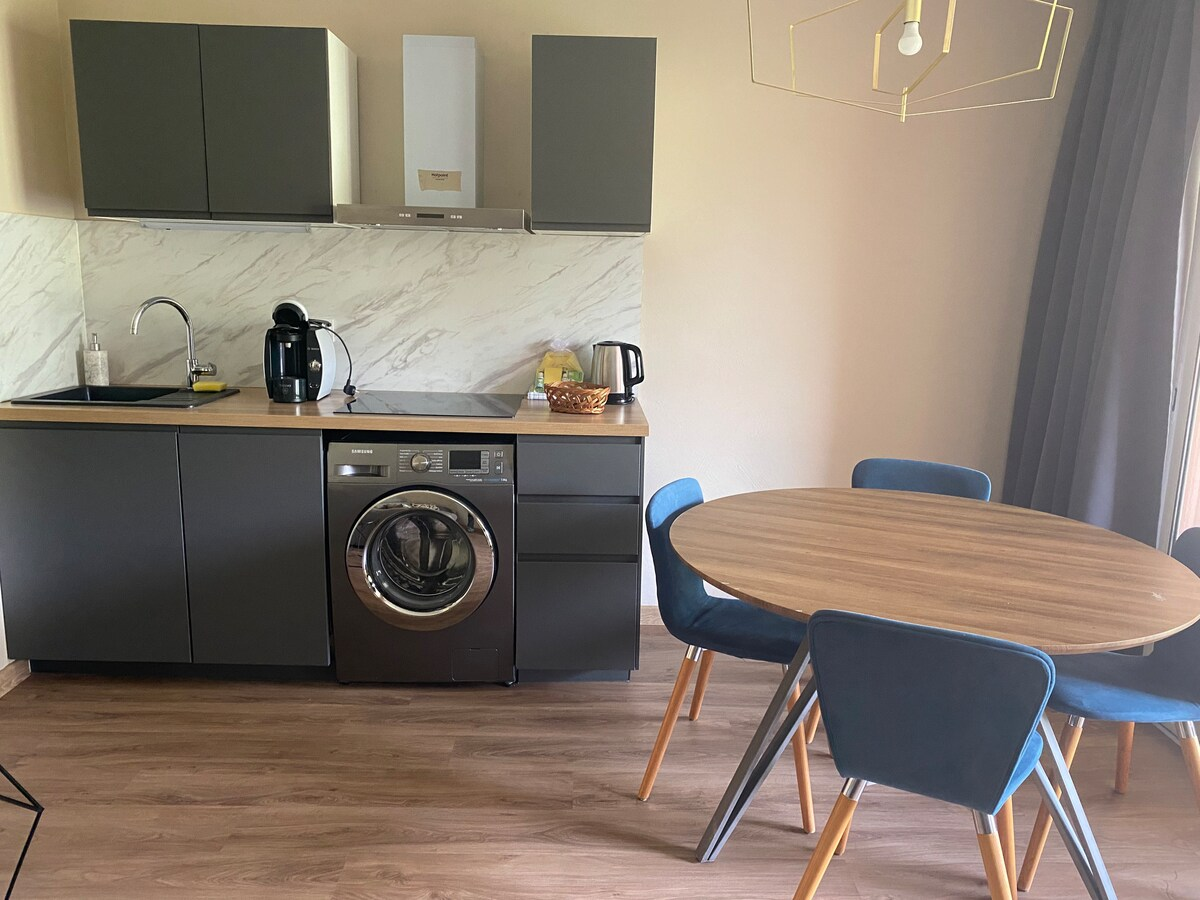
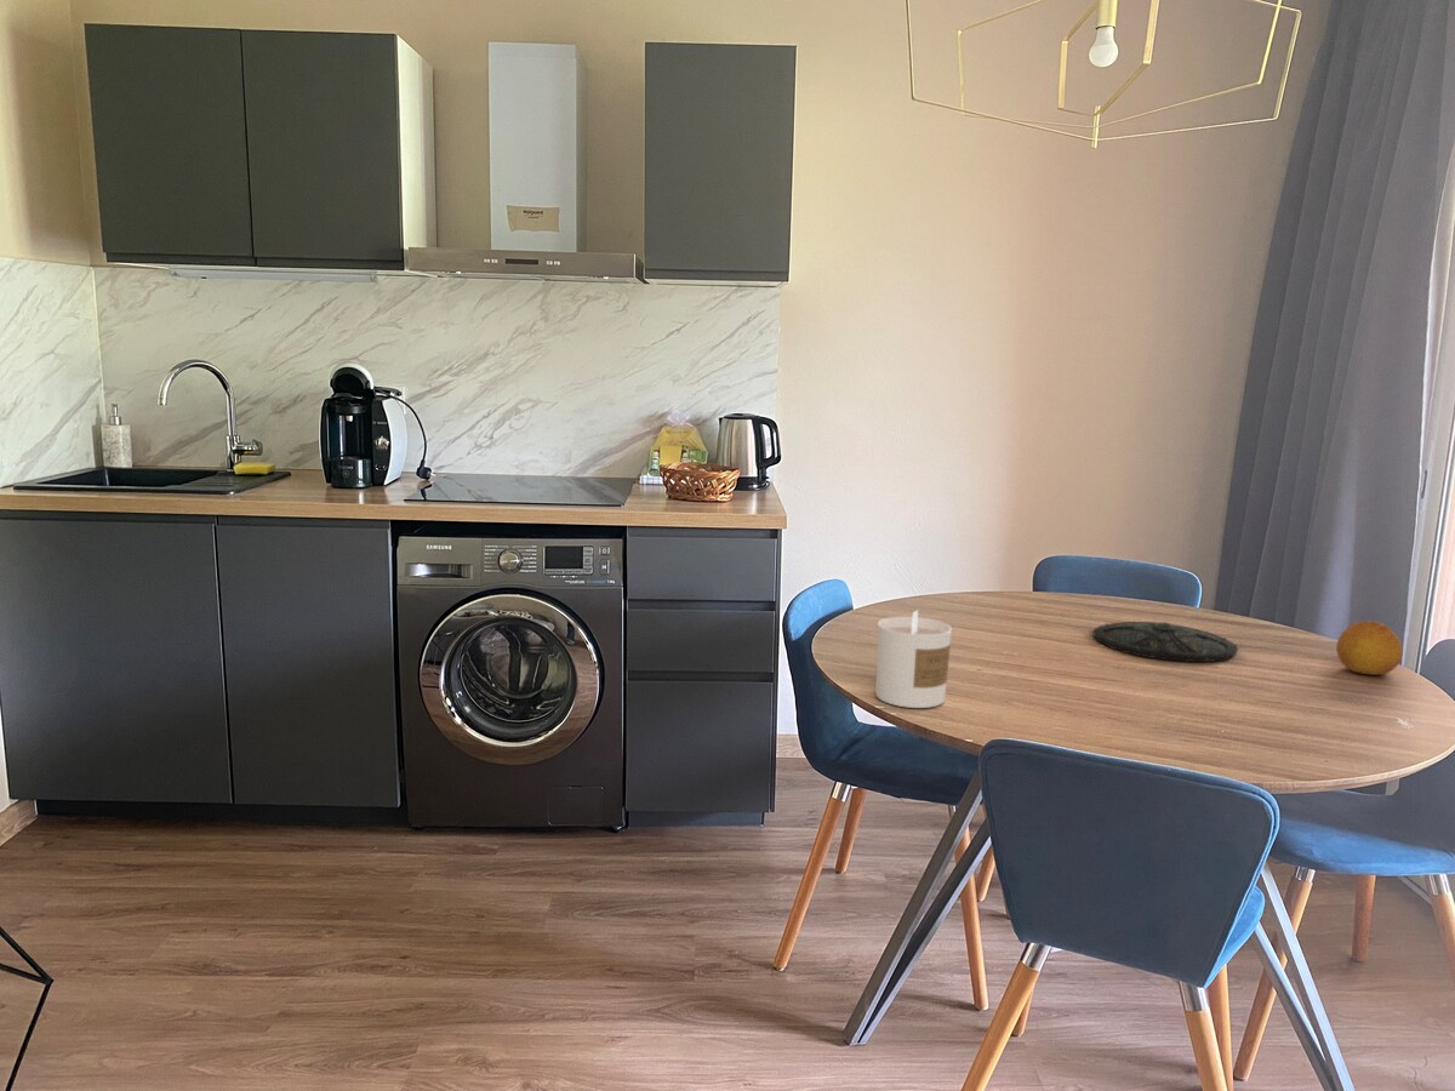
+ candle [874,610,953,709]
+ fruit [1335,619,1404,676]
+ plate [1091,621,1239,663]
